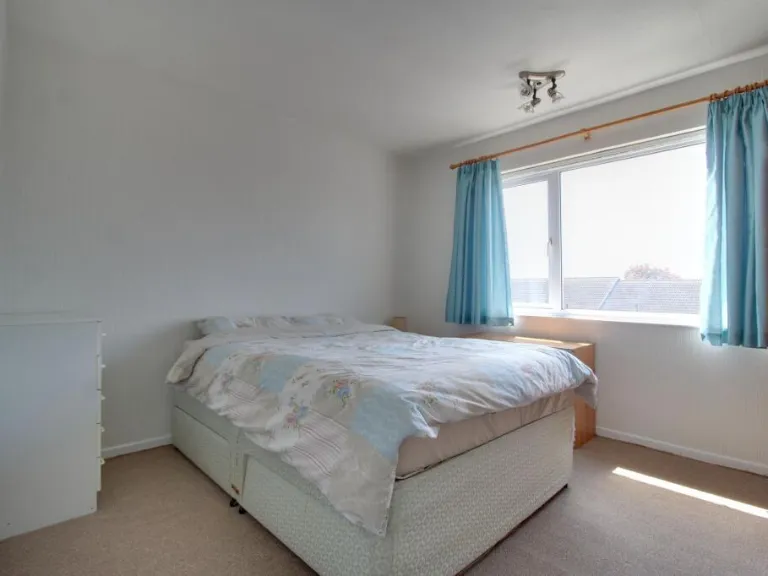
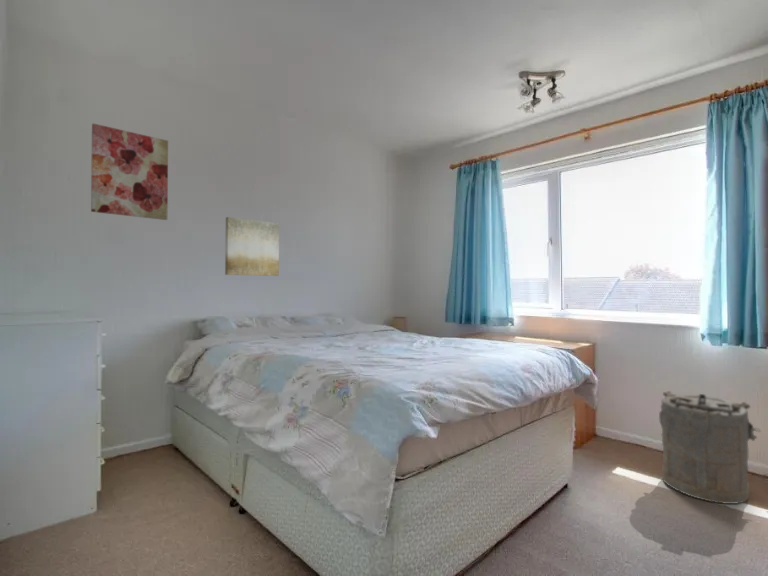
+ wall art [224,216,280,277]
+ wall art [90,122,169,221]
+ laundry hamper [658,390,762,505]
